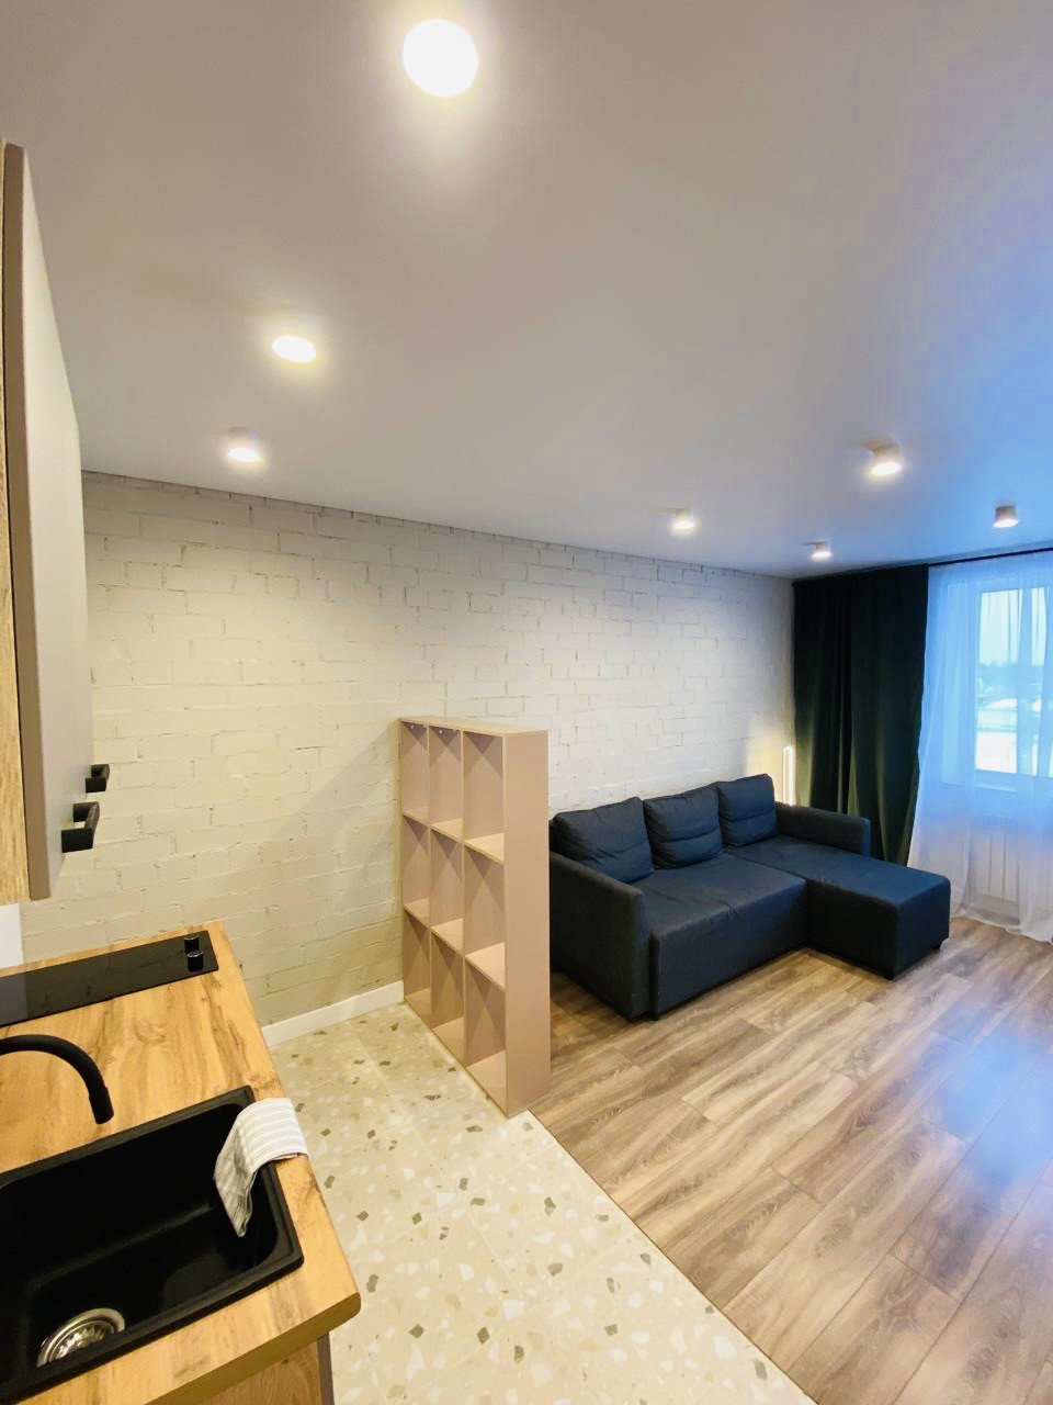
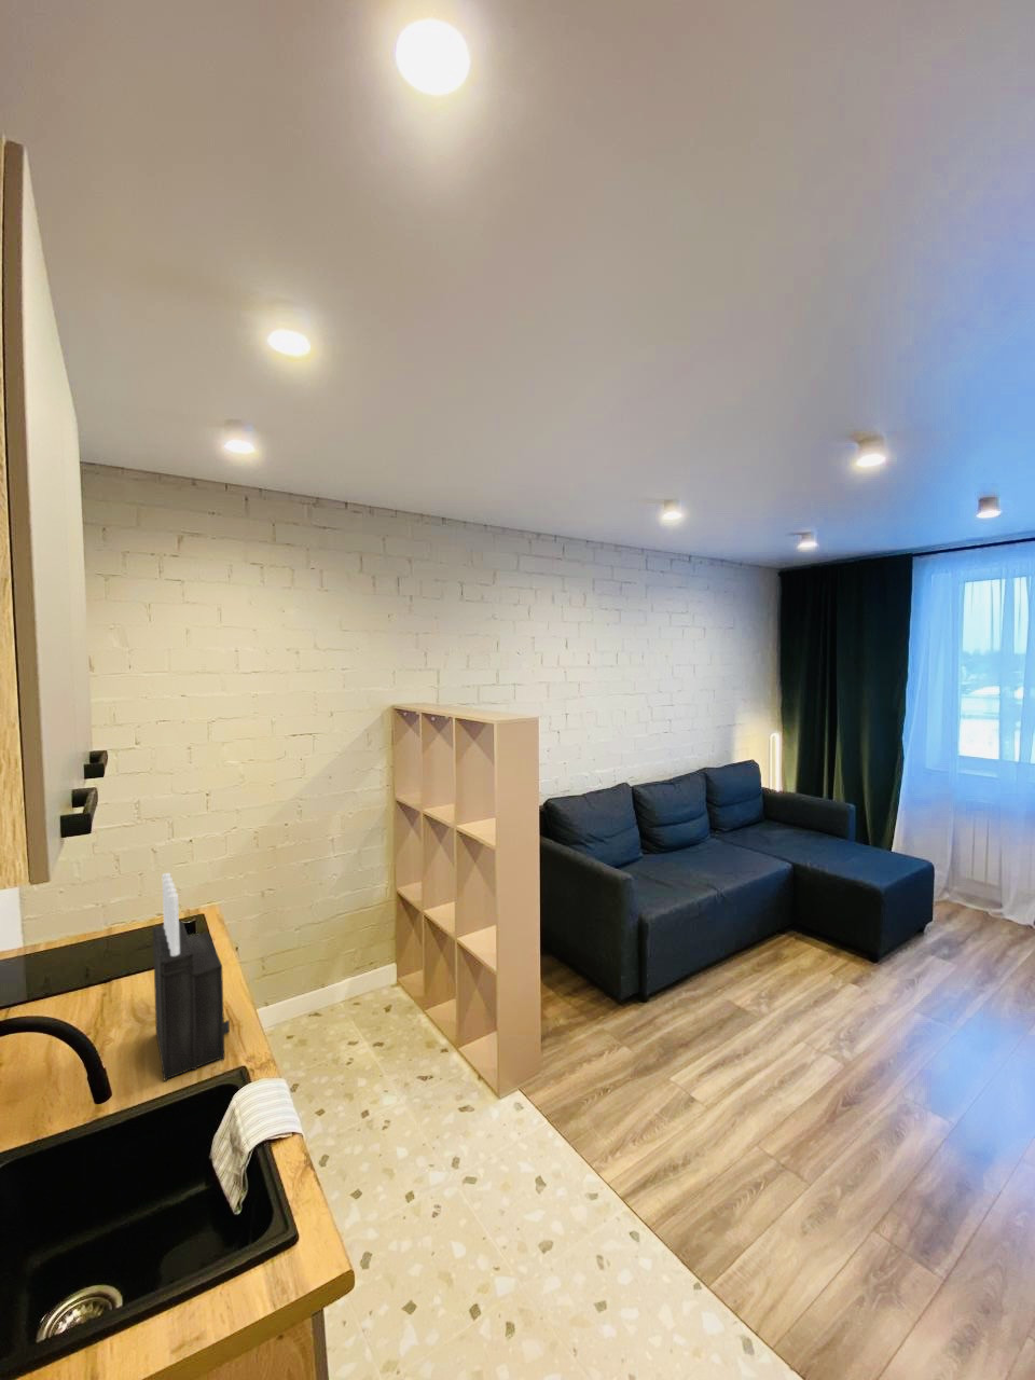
+ knife block [152,873,230,1082]
